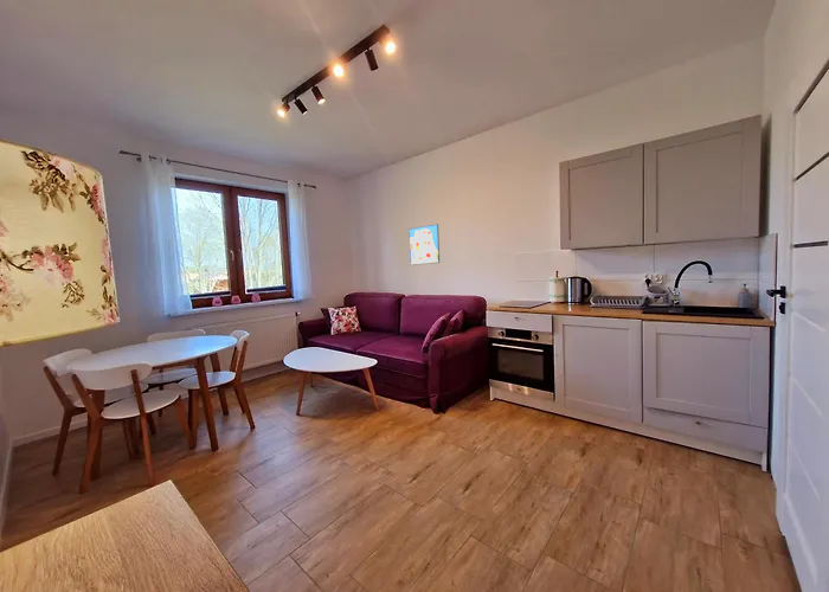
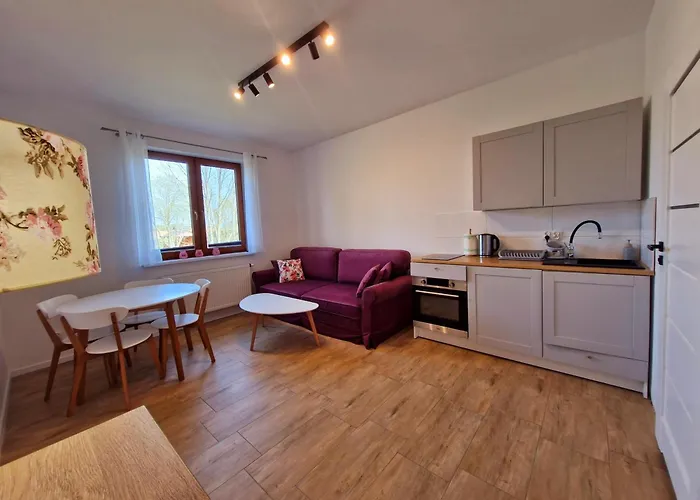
- wall art [409,223,441,266]
